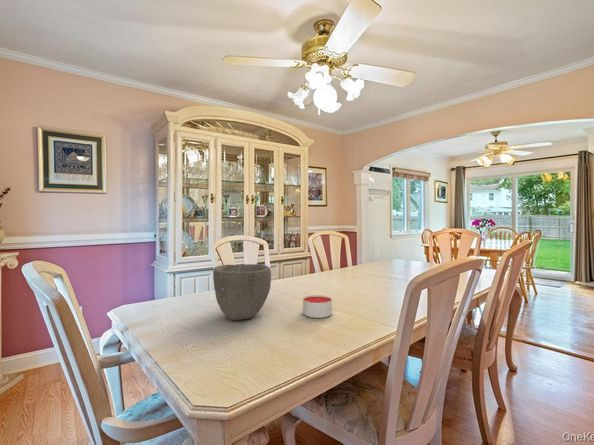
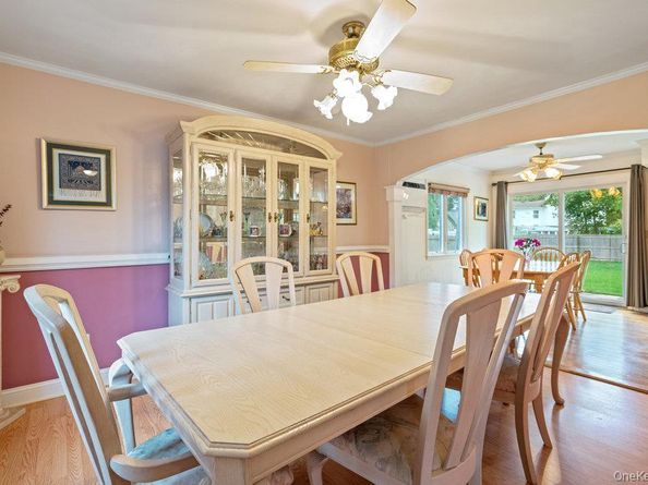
- candle [302,294,333,319]
- bowl [212,263,272,321]
